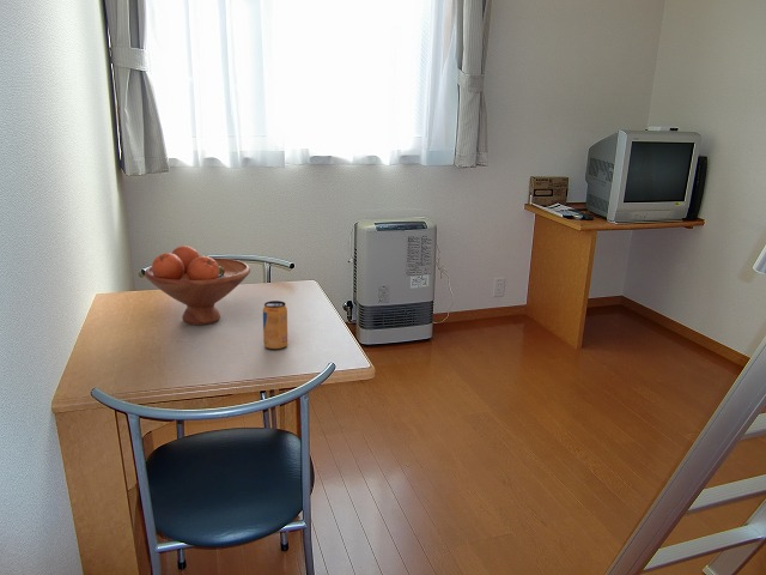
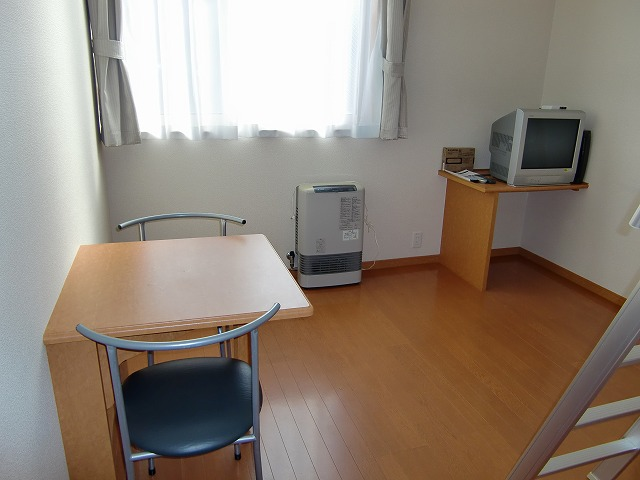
- beverage can [262,299,288,351]
- fruit bowl [144,244,251,326]
